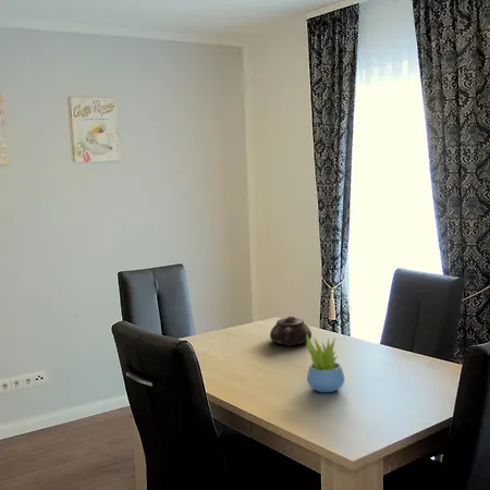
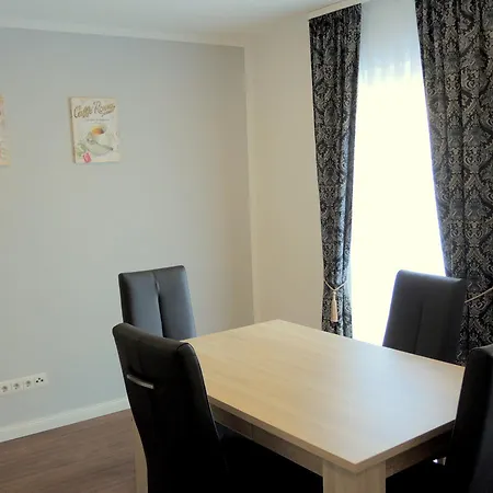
- teapot [269,315,313,346]
- succulent plant [305,335,345,393]
